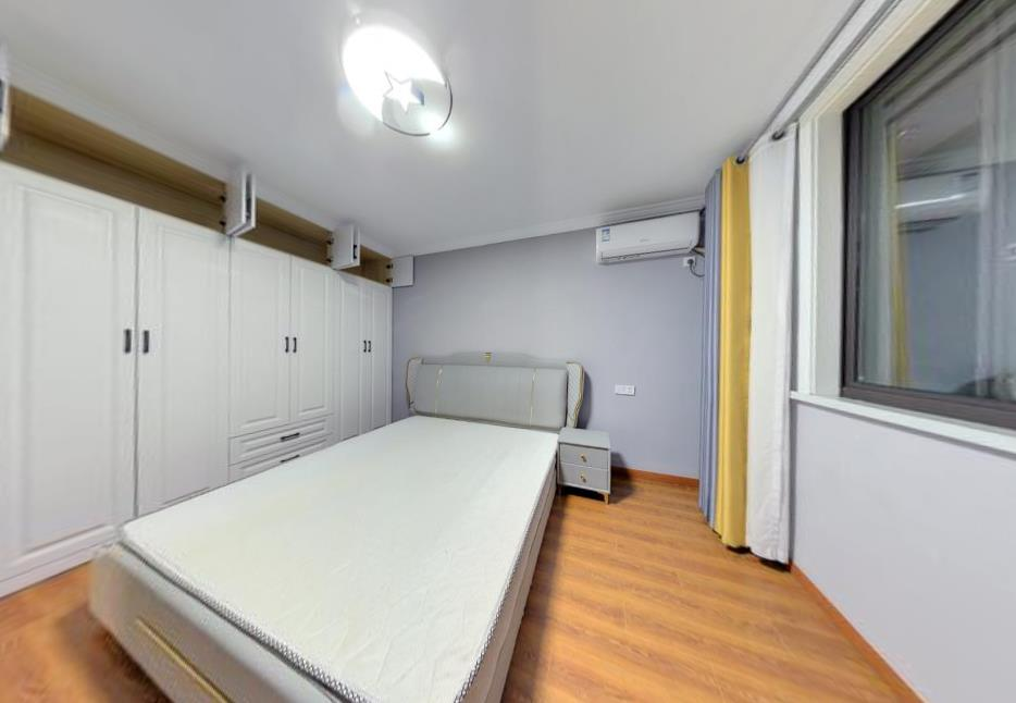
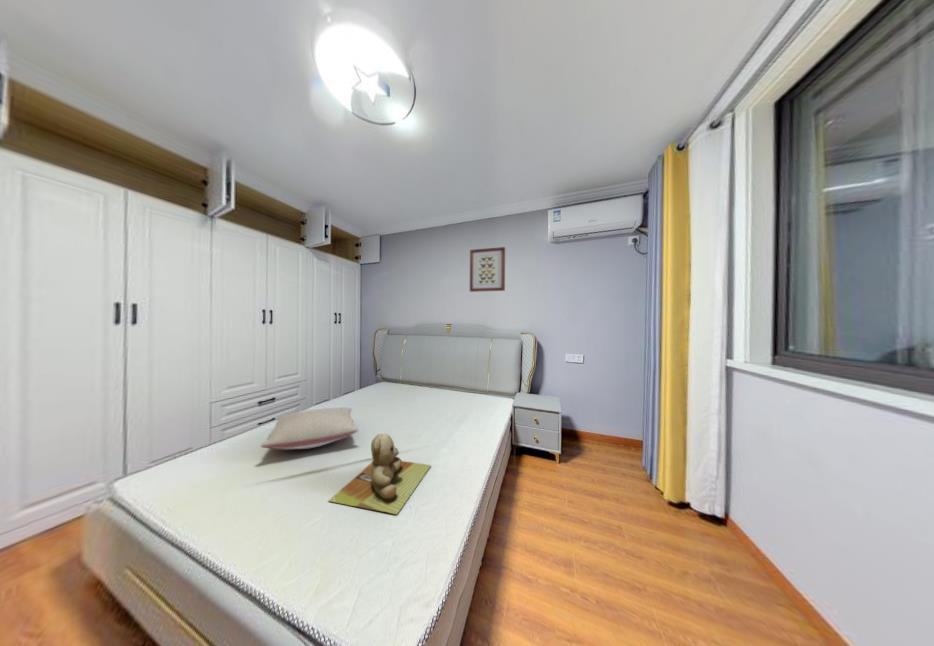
+ pillow [260,406,360,450]
+ teddy bear [328,433,432,515]
+ wall art [469,246,506,293]
